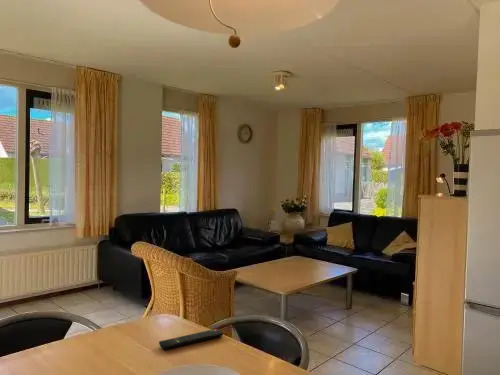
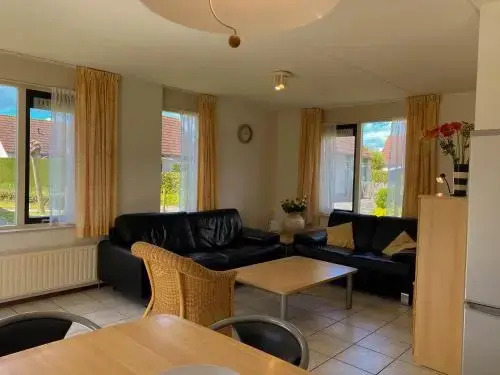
- remote control [158,328,224,350]
